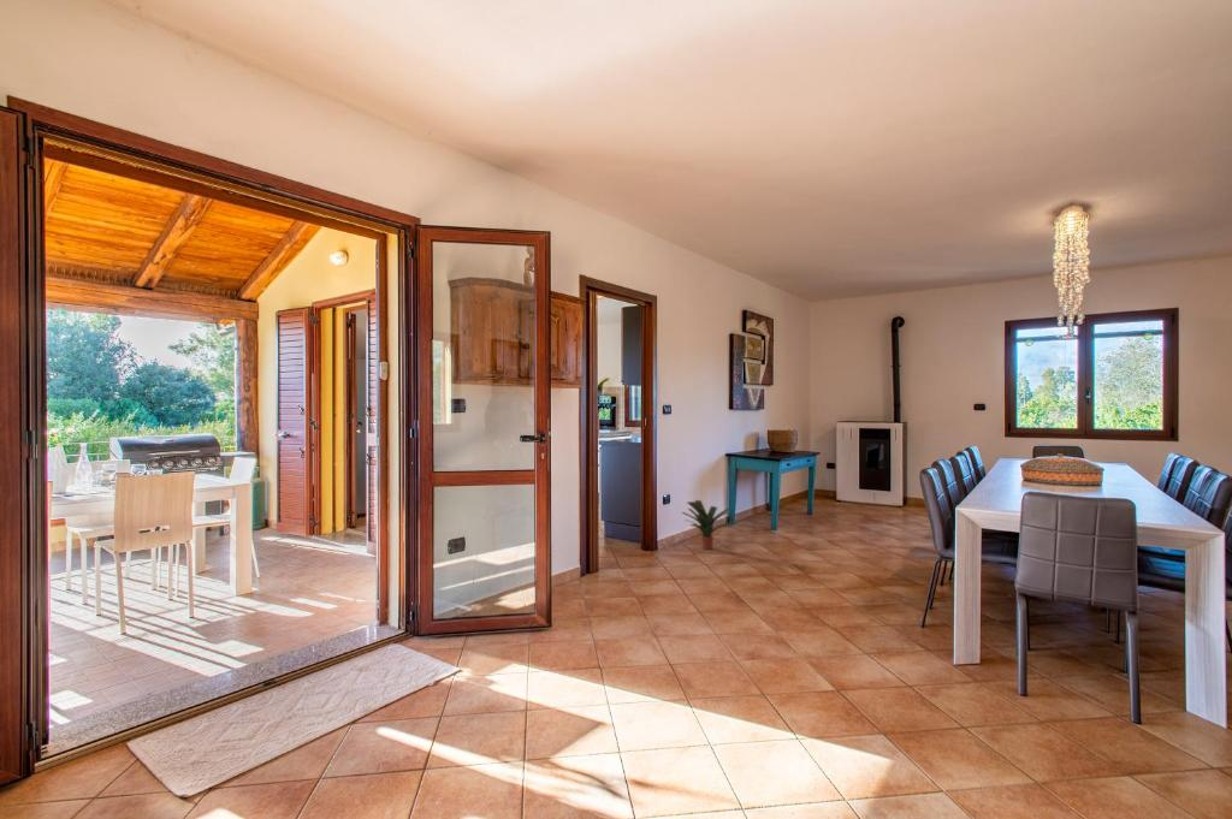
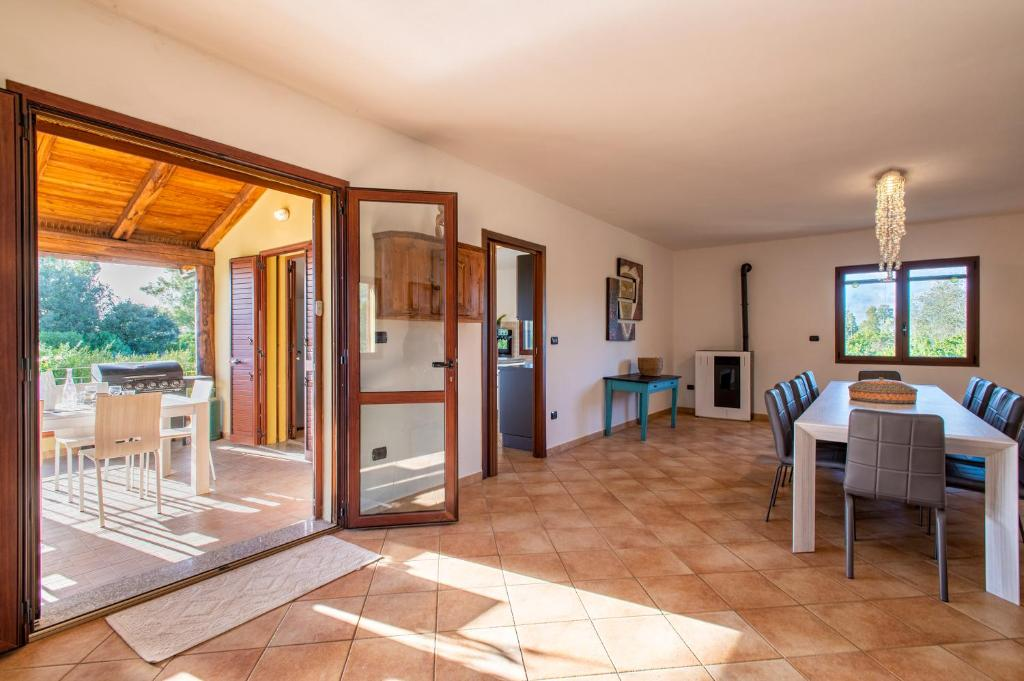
- potted plant [681,499,733,551]
